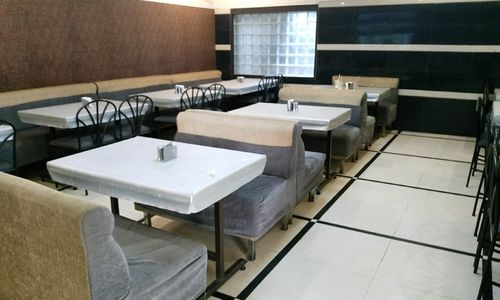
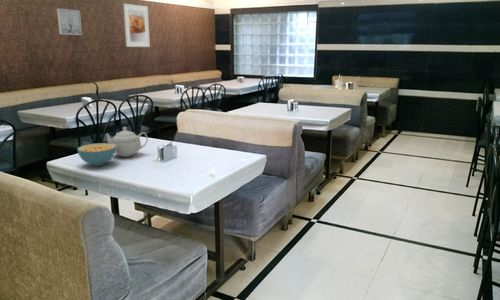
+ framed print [122,3,151,48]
+ teapot [104,126,149,158]
+ cereal bowl [76,142,116,167]
+ wall art [56,8,83,36]
